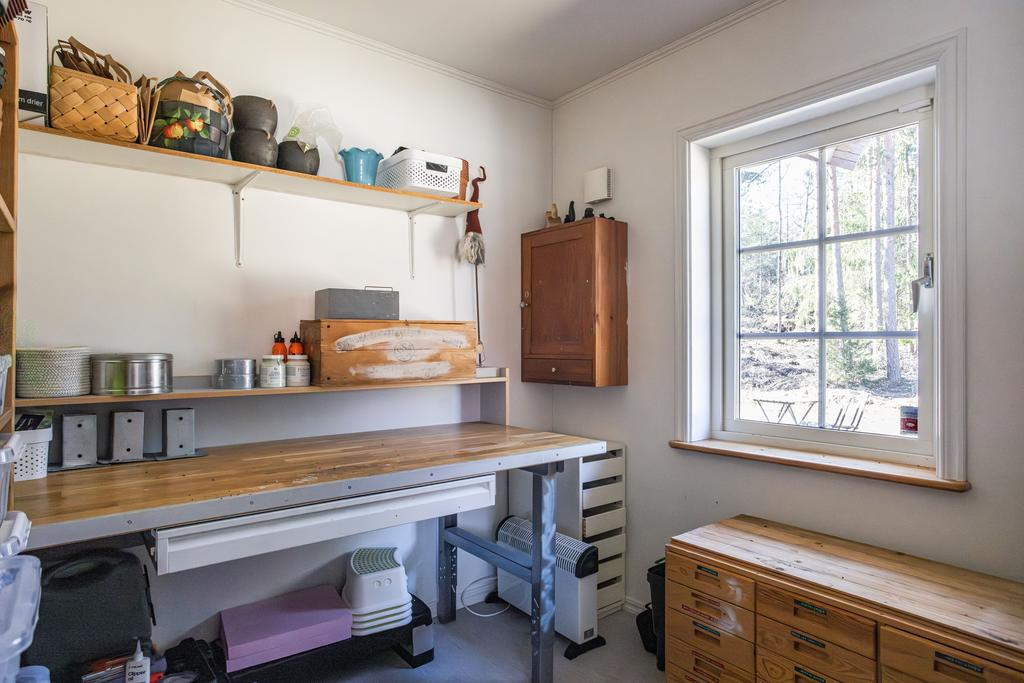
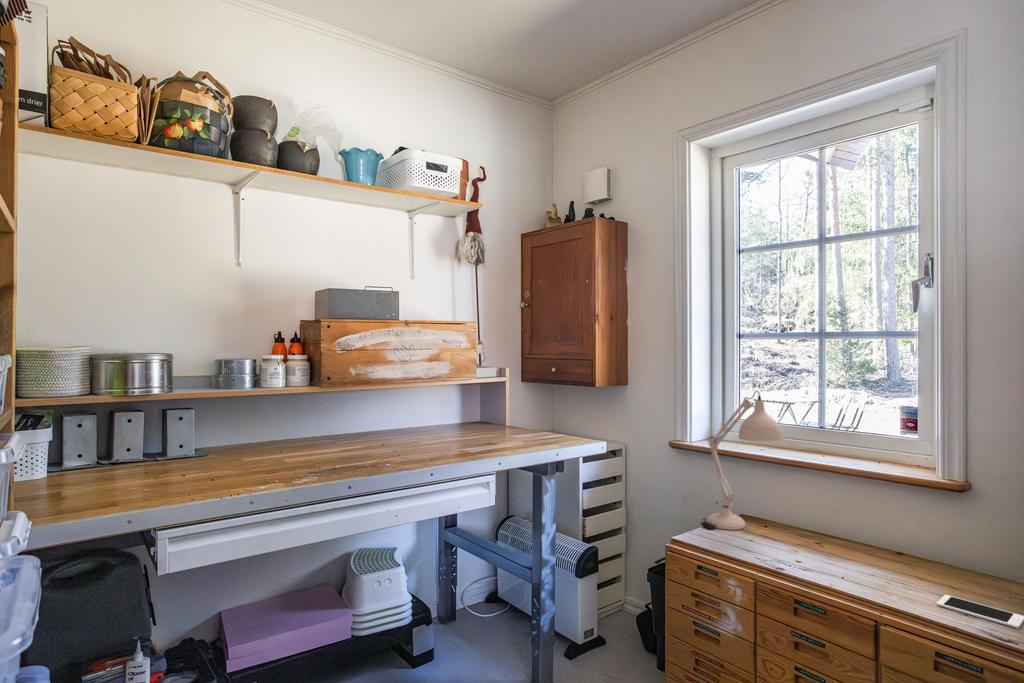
+ cell phone [936,594,1024,629]
+ desk lamp [700,390,784,531]
